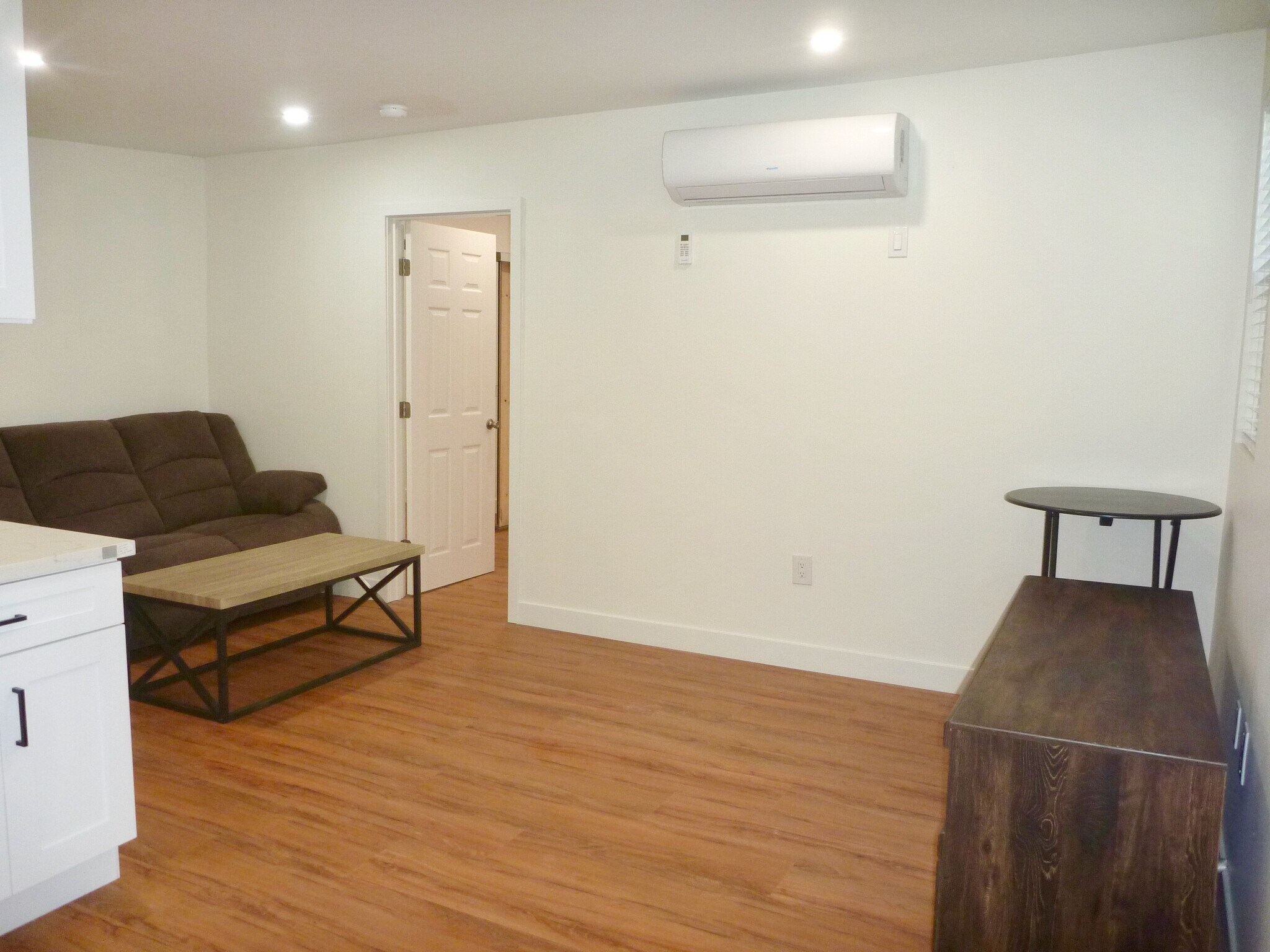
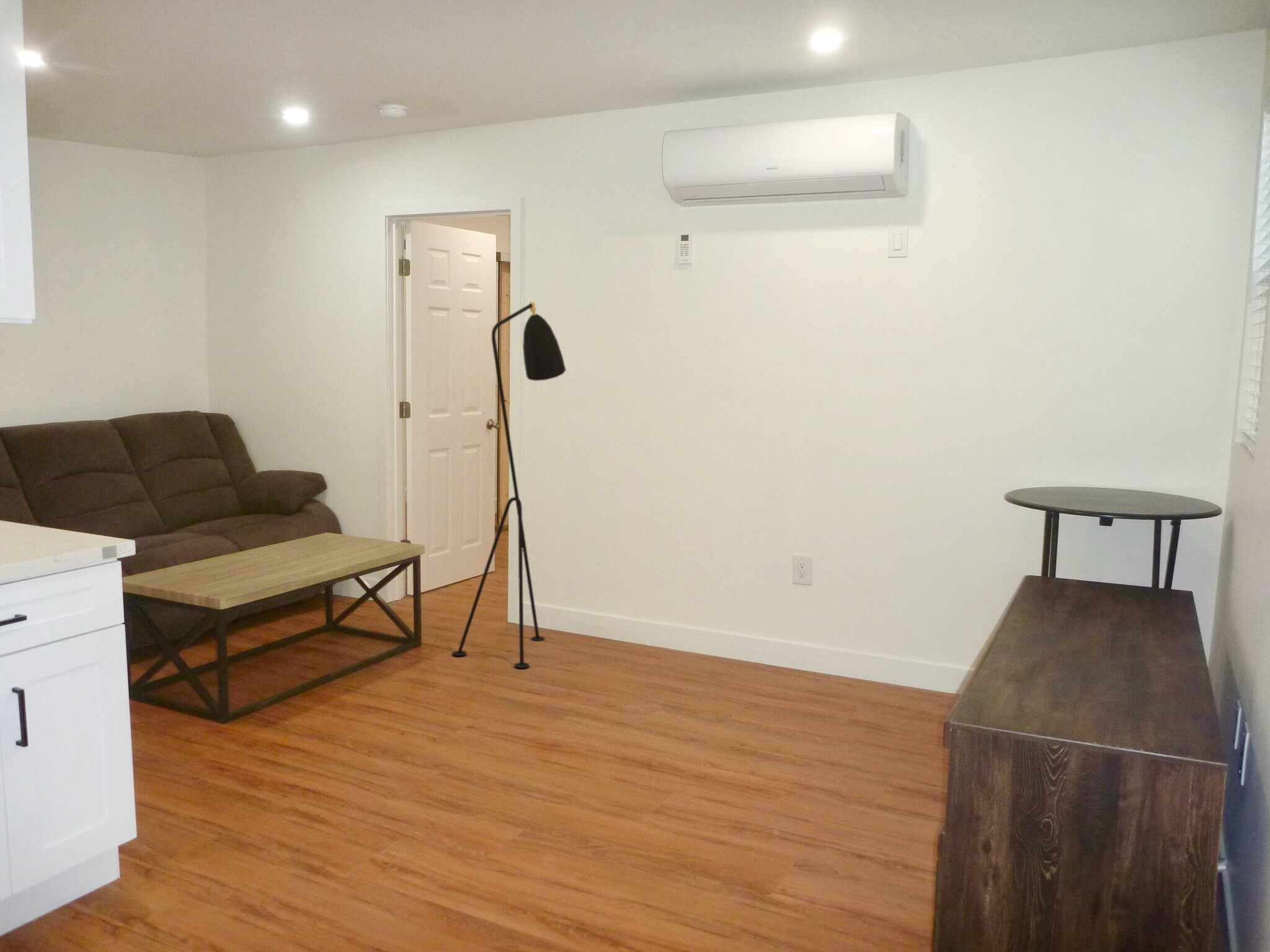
+ floor lamp [451,301,567,669]
